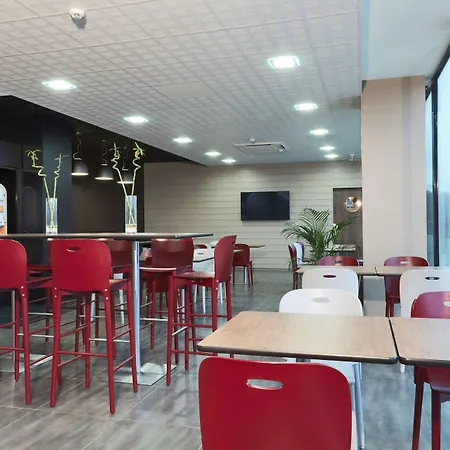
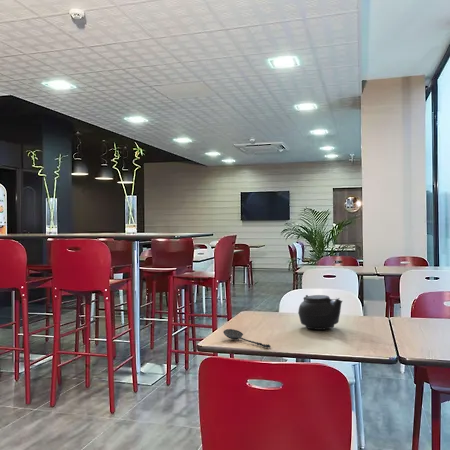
+ spoon [222,328,271,348]
+ teapot [297,294,343,331]
